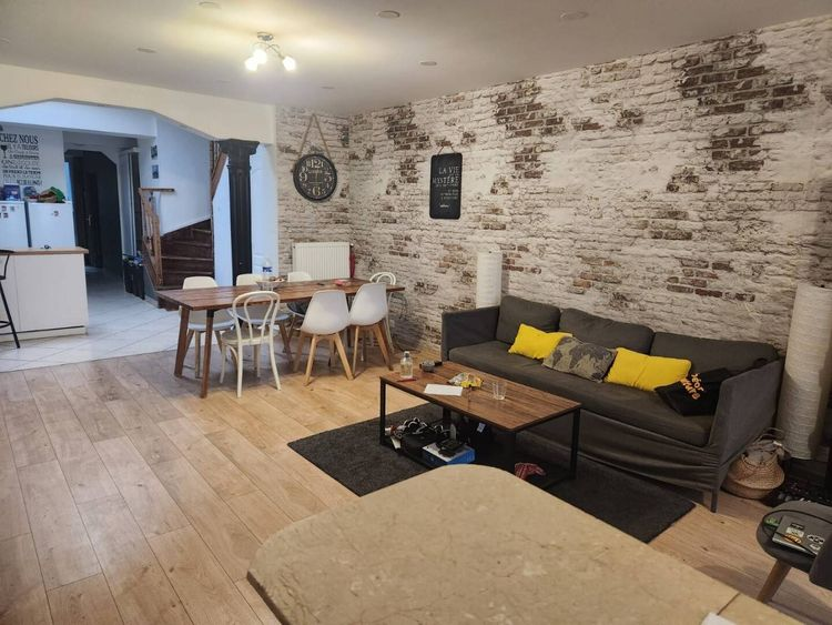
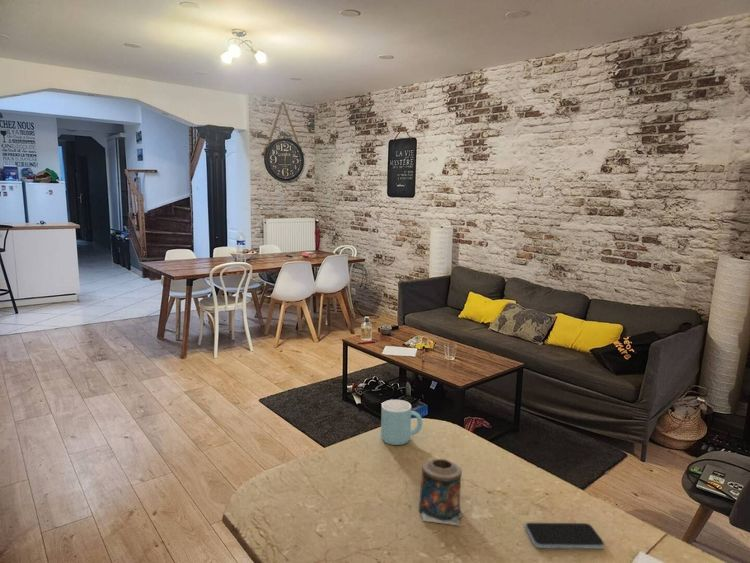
+ smartphone [524,522,605,549]
+ mug [380,399,423,446]
+ candle [417,458,463,527]
